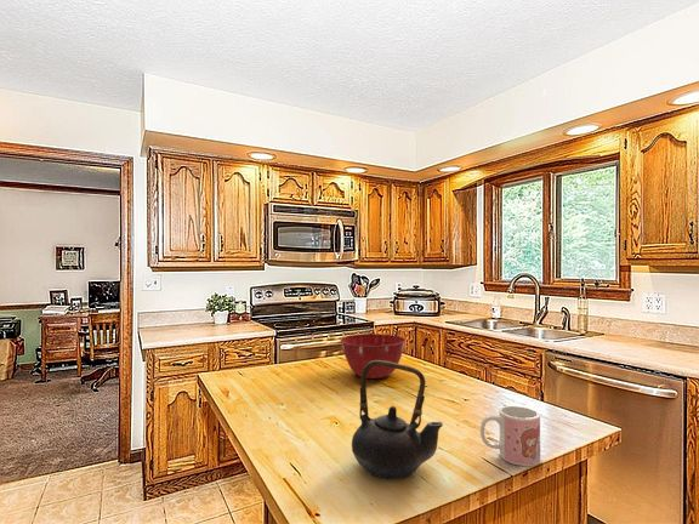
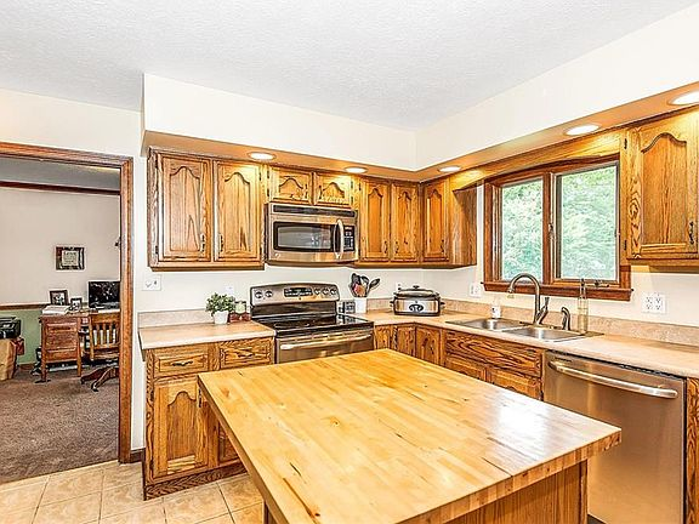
- mixing bowl [339,332,408,380]
- teapot [351,360,444,479]
- mug [479,405,541,467]
